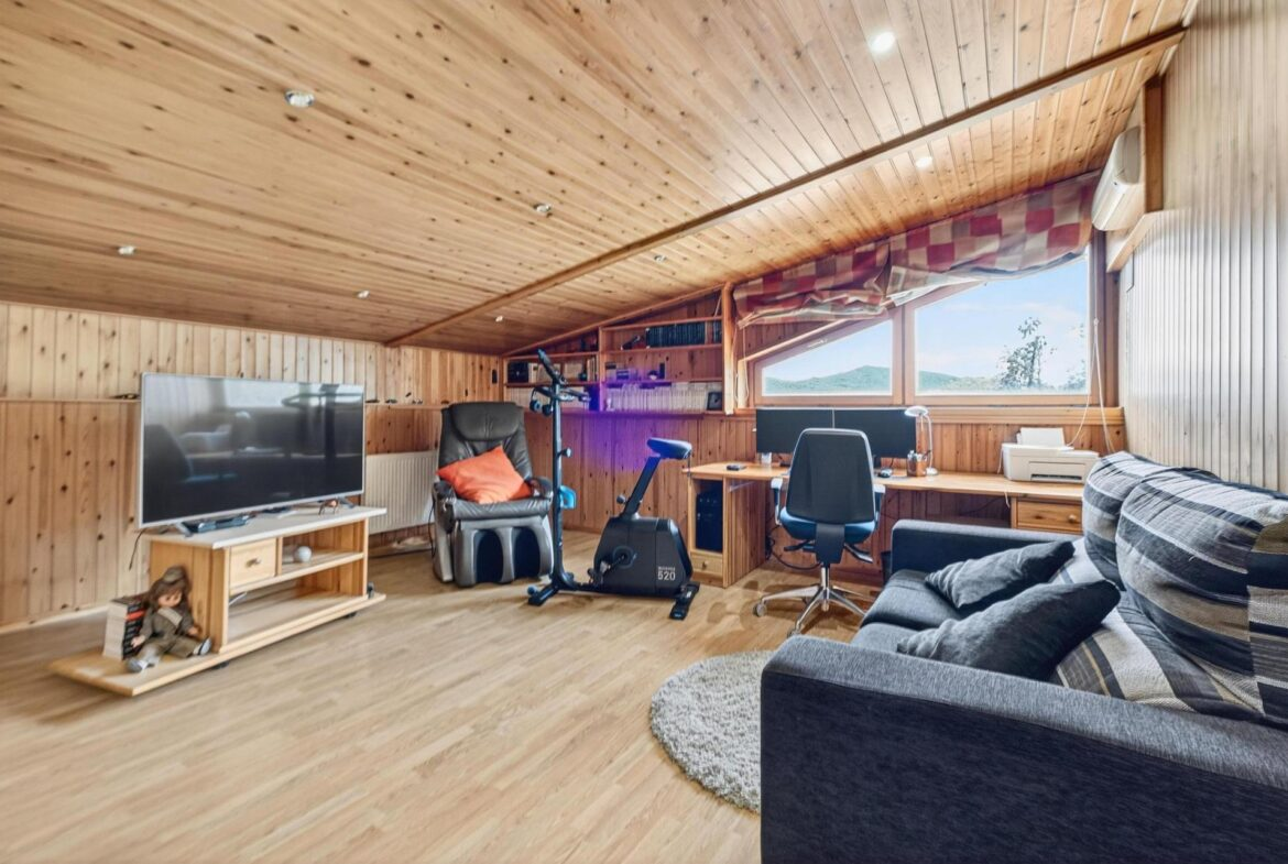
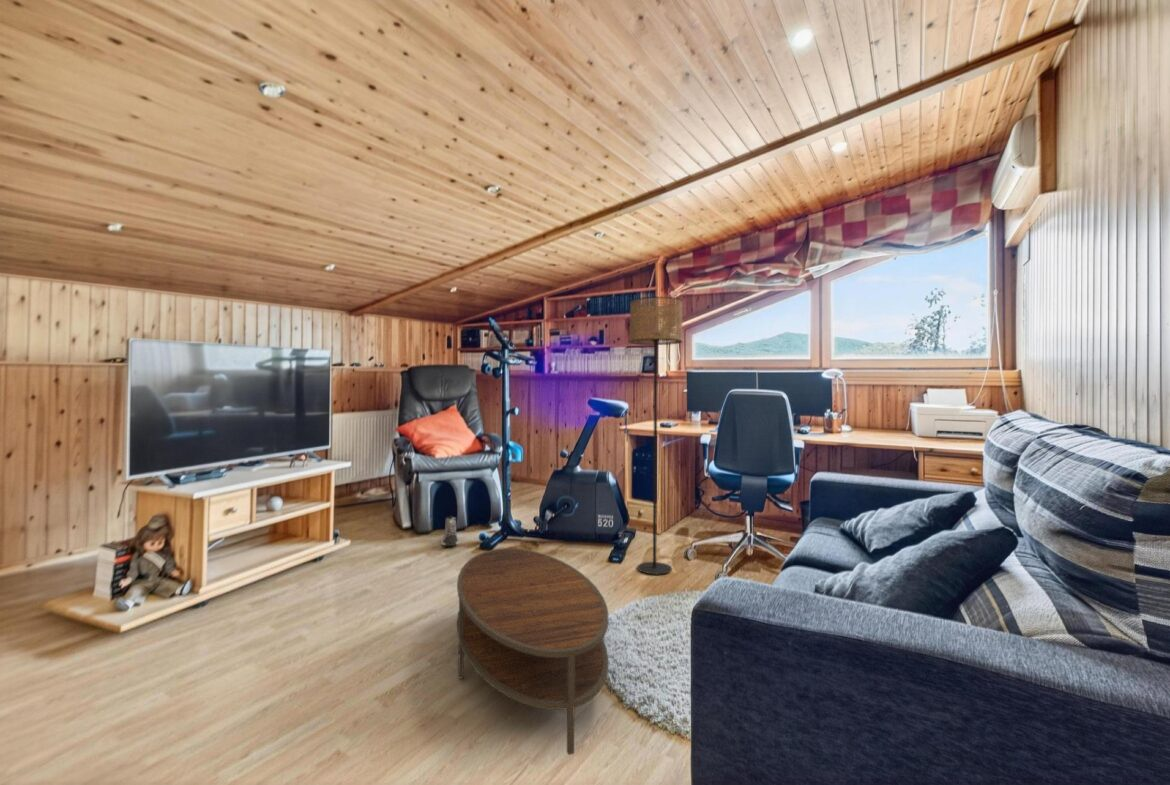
+ floor lamp [629,296,684,575]
+ coffee table [456,547,609,756]
+ sneaker [440,515,459,547]
